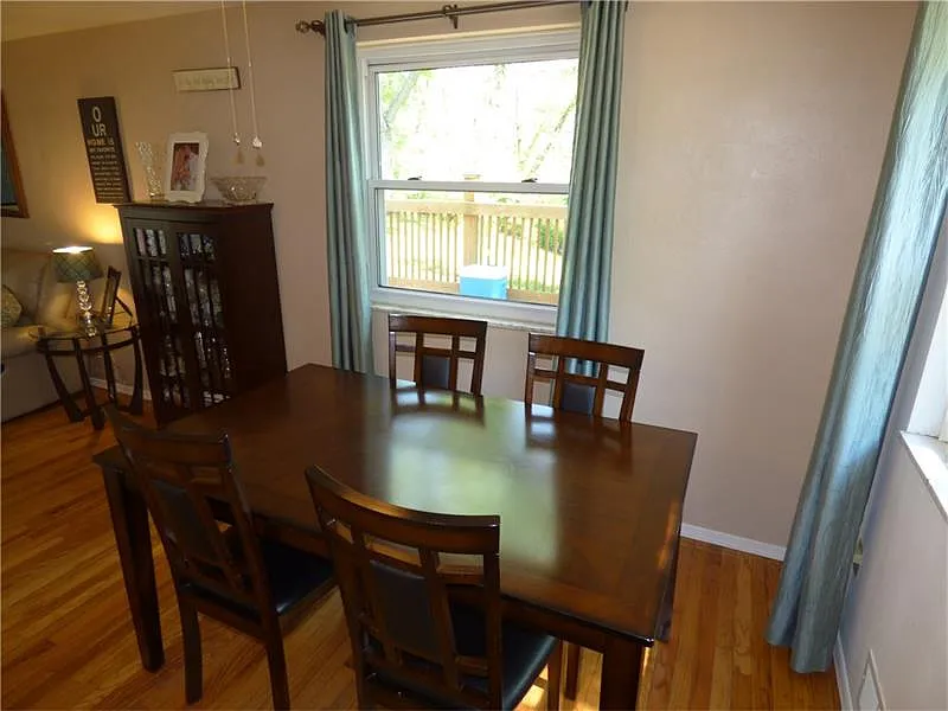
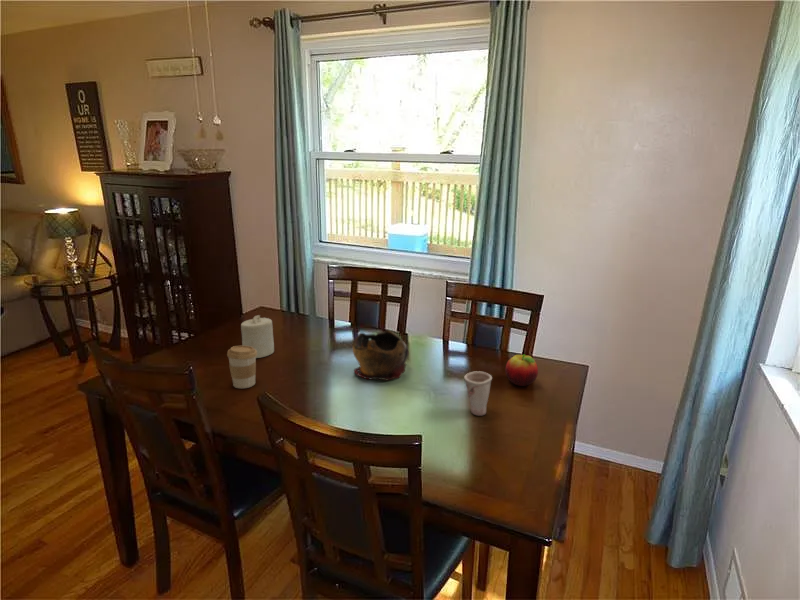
+ candle [240,314,275,359]
+ coffee cup [226,345,257,389]
+ cup [463,370,493,417]
+ fruit [504,353,539,387]
+ decorative bowl [352,330,410,381]
